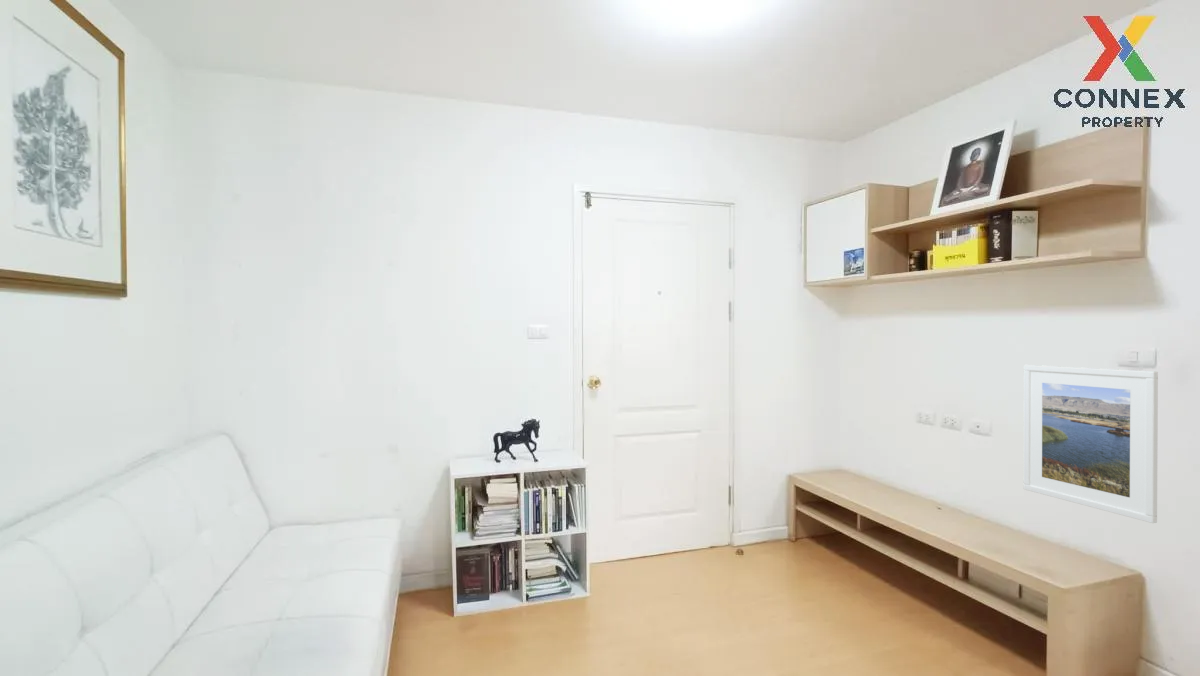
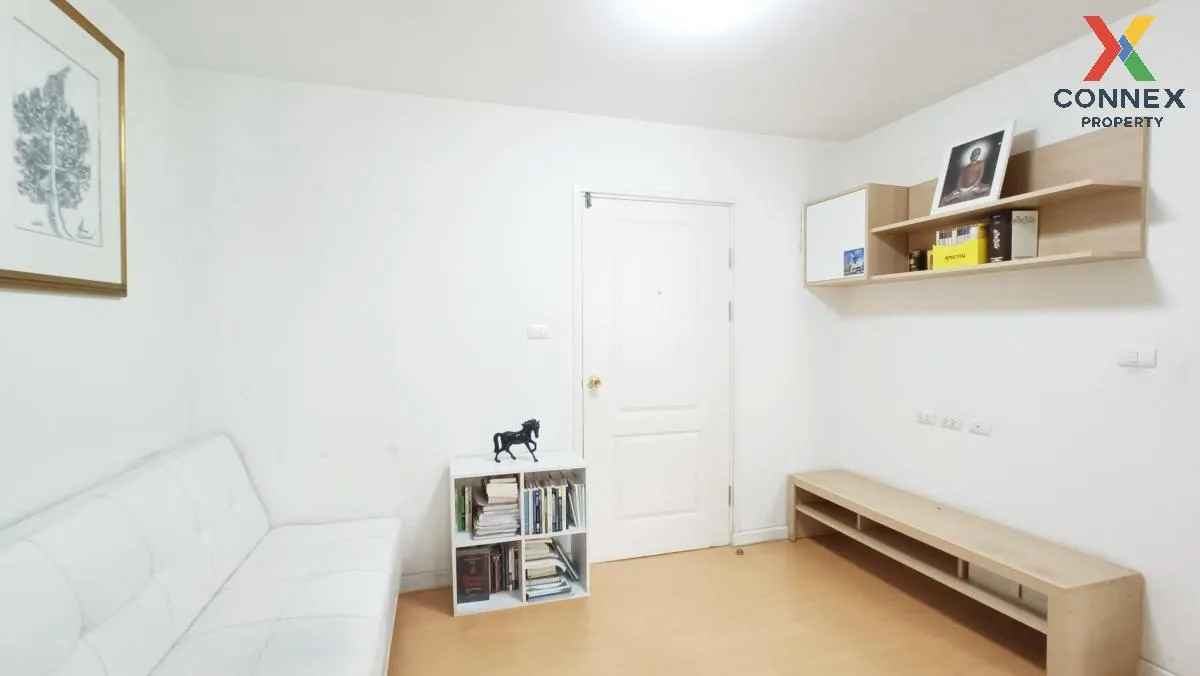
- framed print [1022,364,1159,524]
